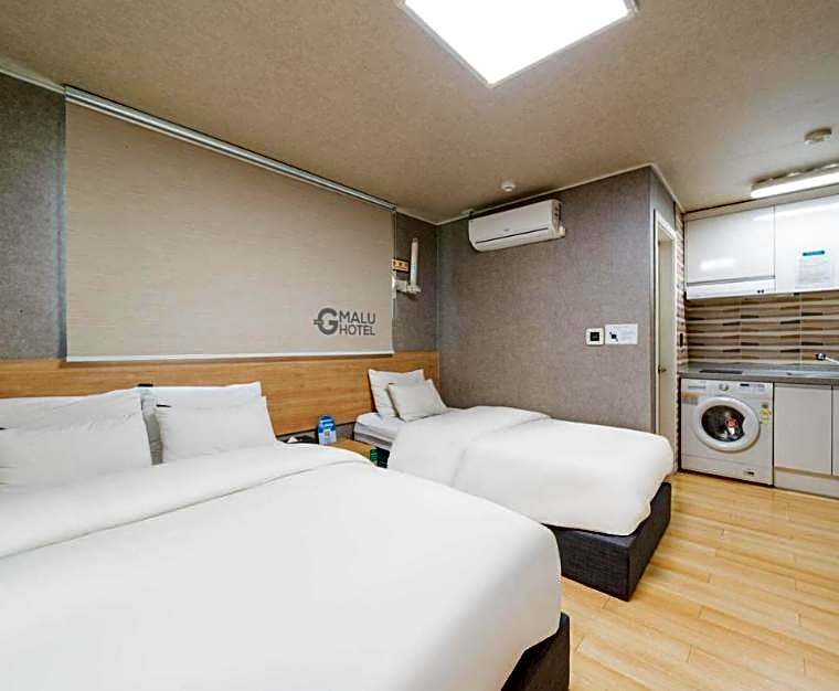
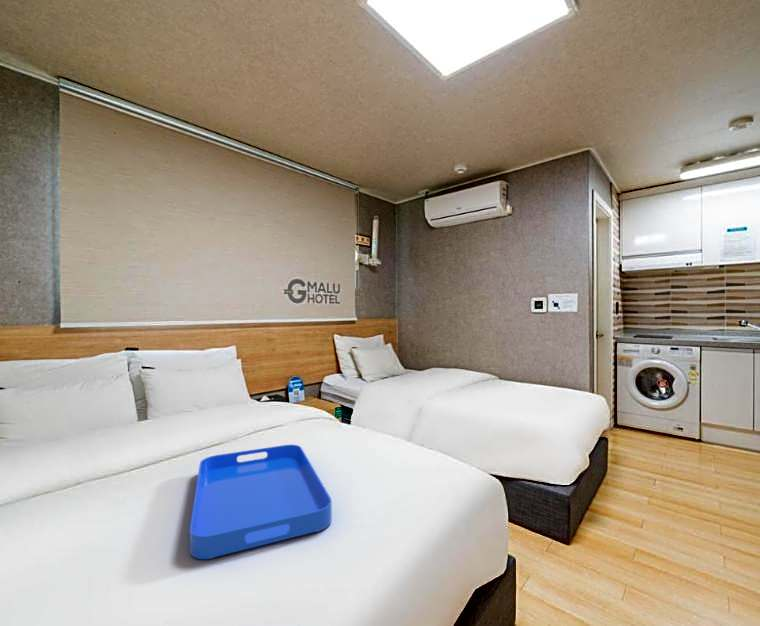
+ serving tray [189,444,333,560]
